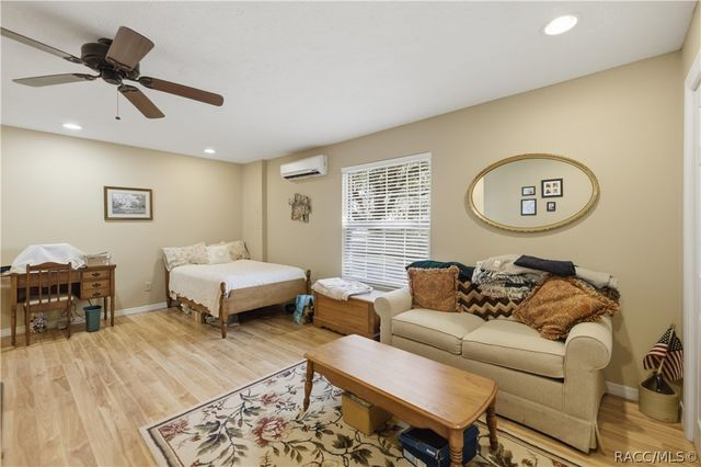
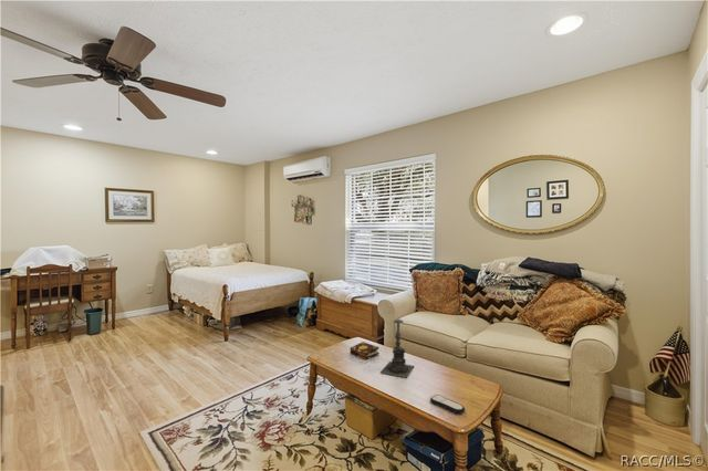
+ book [350,341,381,360]
+ candle holder [379,318,415,379]
+ remote control [429,394,466,415]
